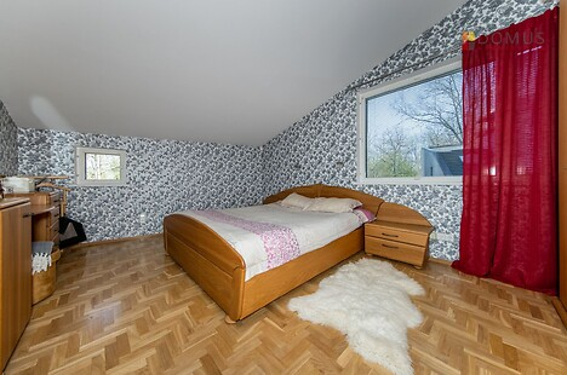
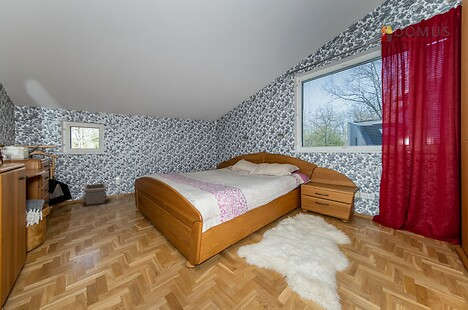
+ storage basket [83,183,108,206]
